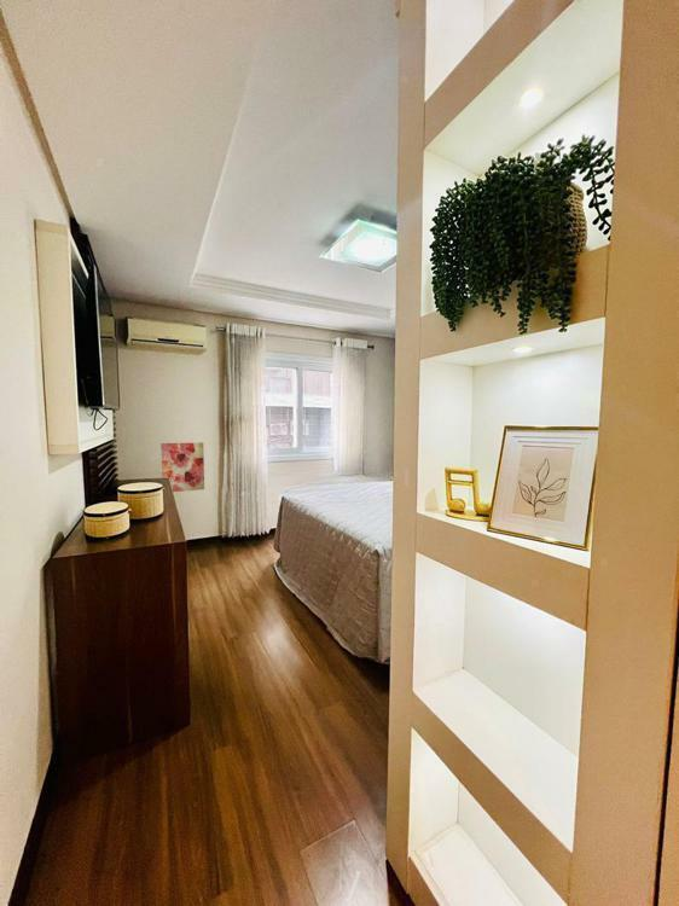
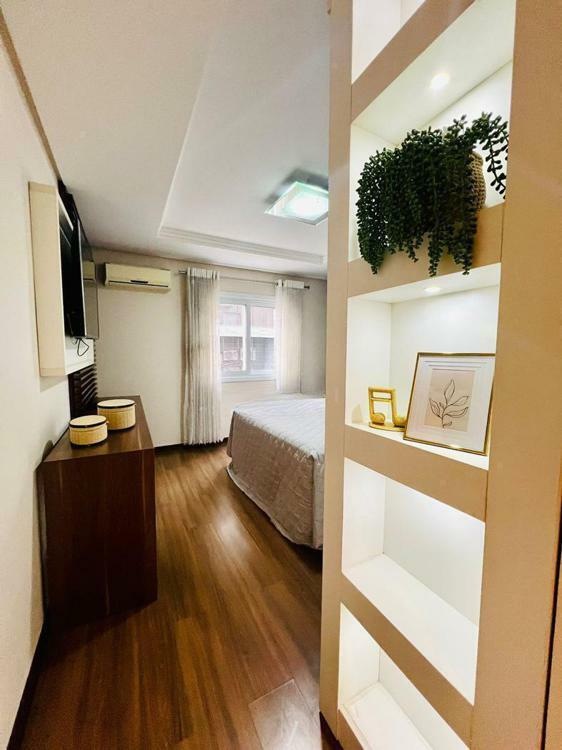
- wall art [159,441,205,493]
